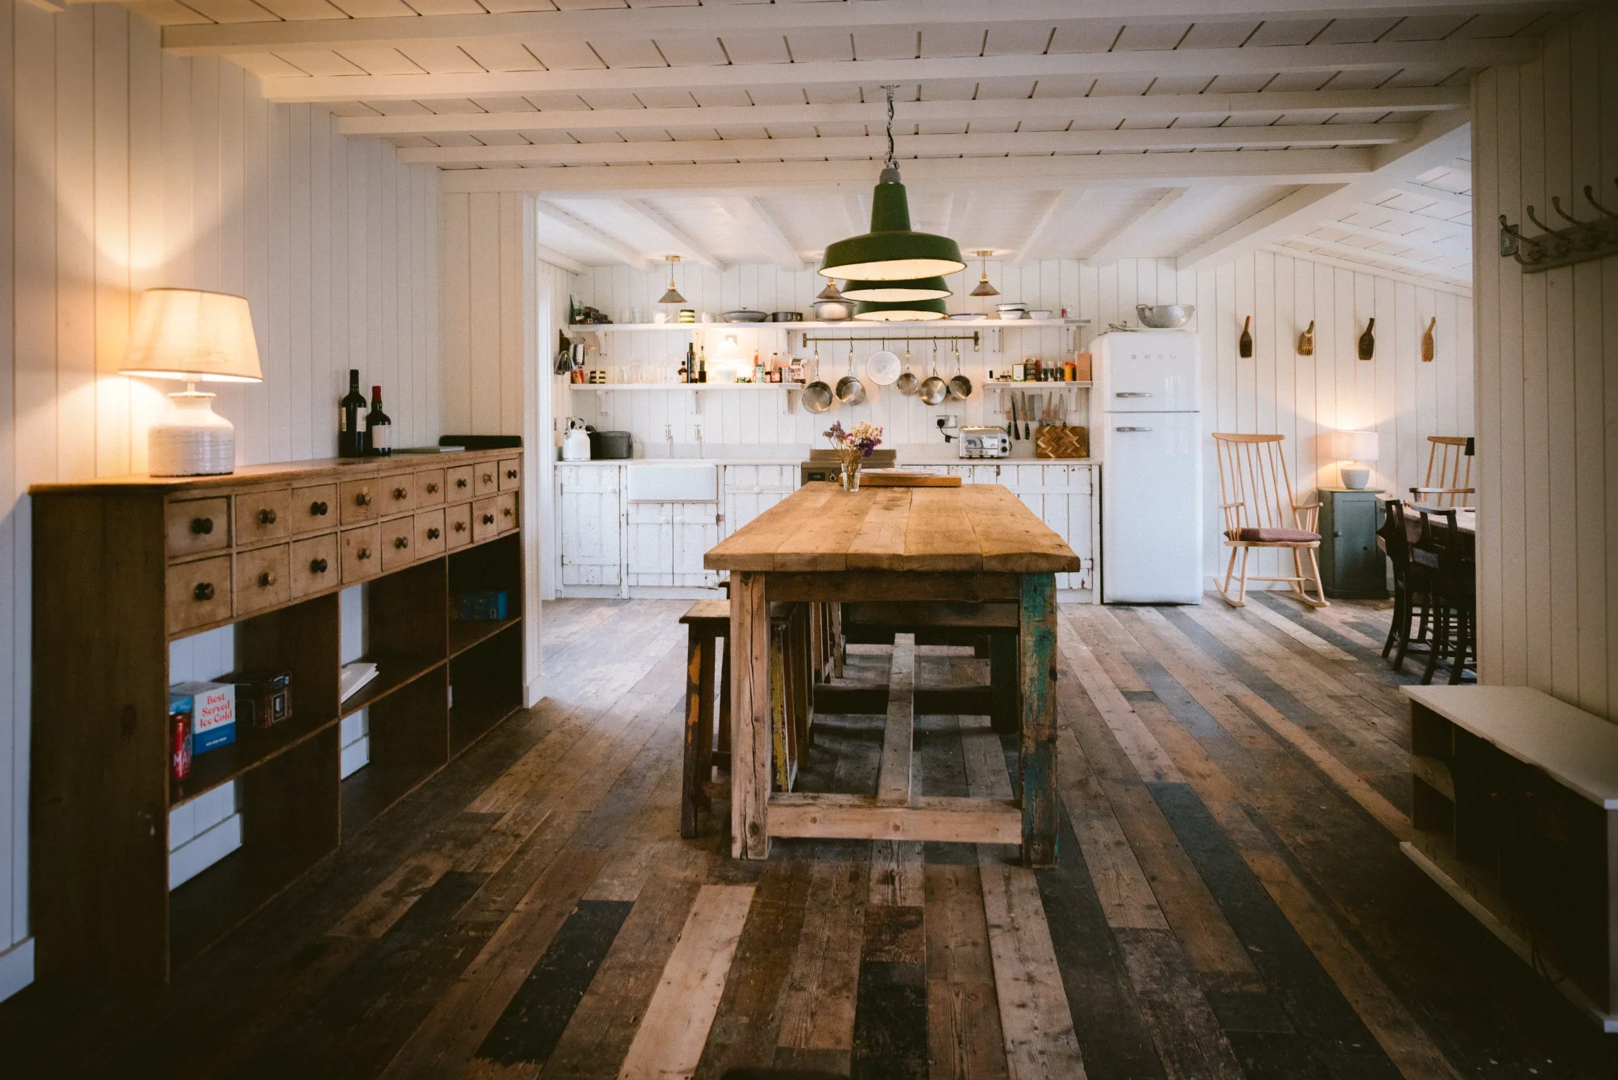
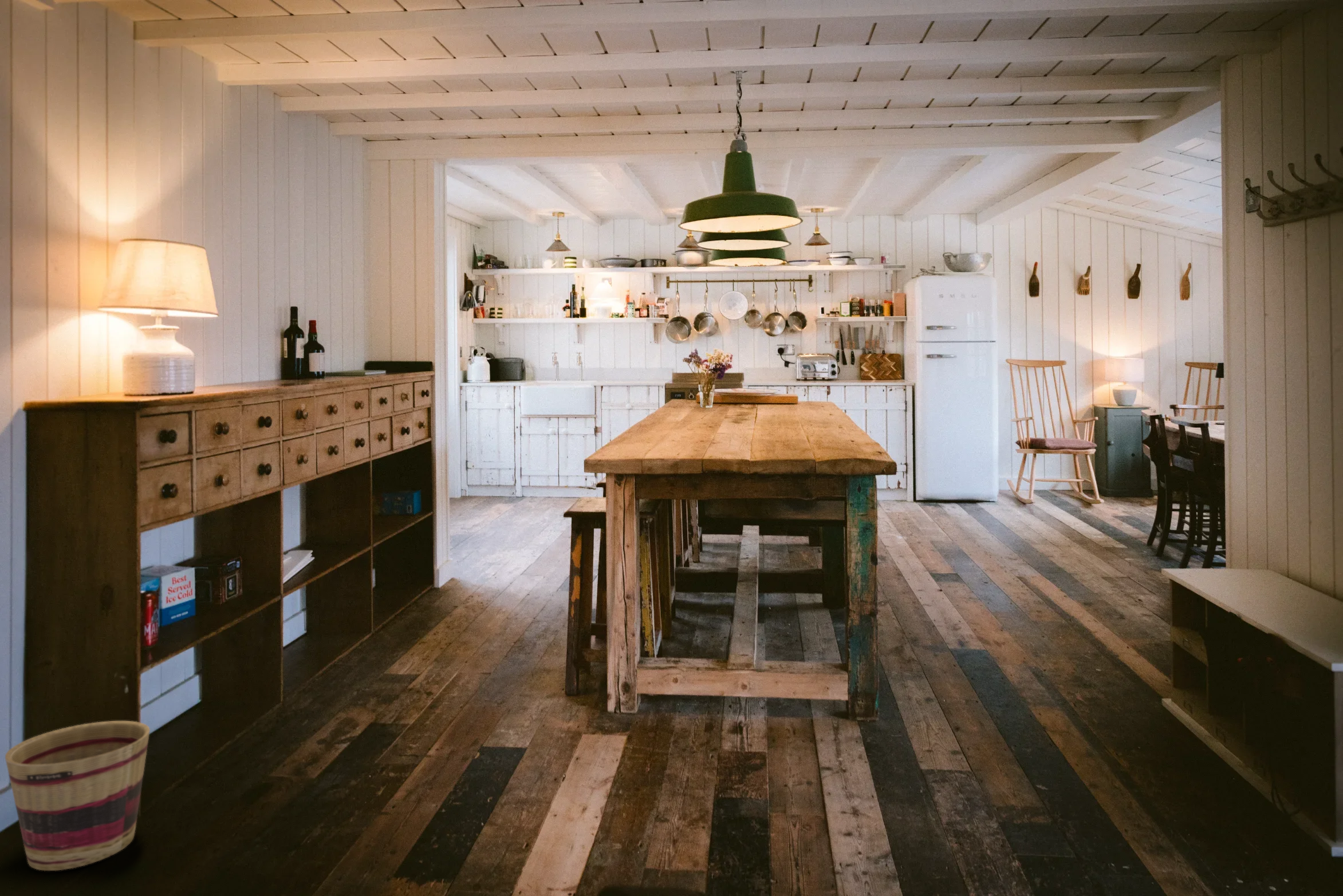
+ basket [5,720,151,871]
